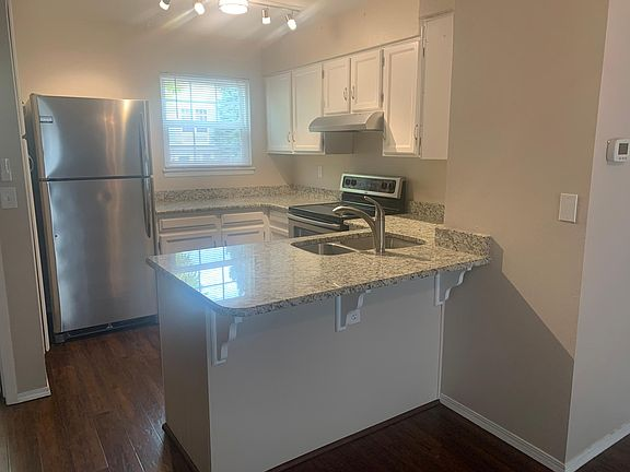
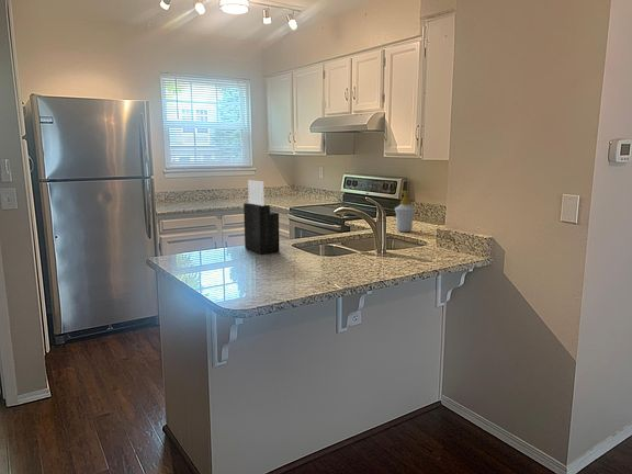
+ knife block [242,179,281,255]
+ soap bottle [394,190,417,233]
